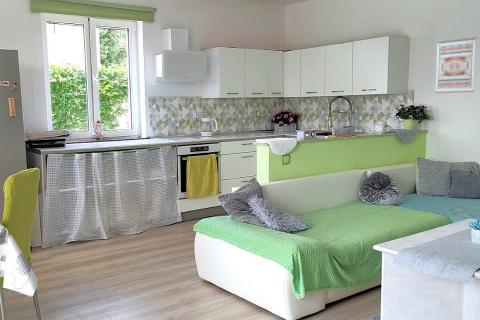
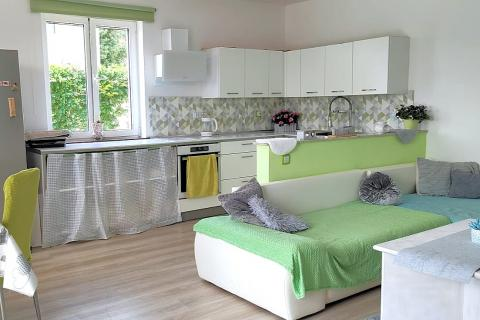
- wall art [434,36,477,94]
